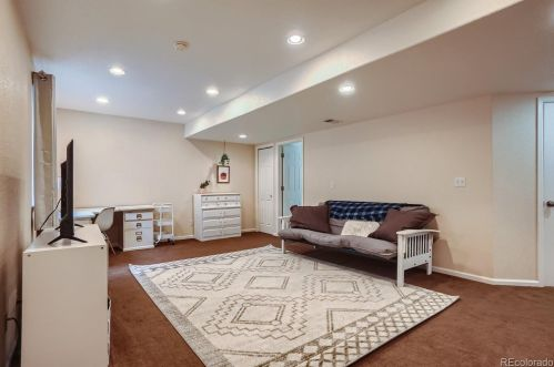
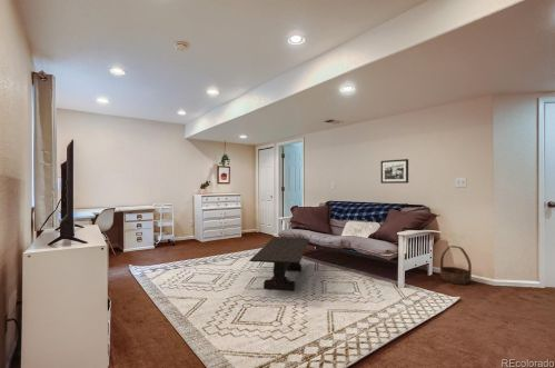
+ coffee table [249,237,310,292]
+ basket [439,245,473,286]
+ picture frame [380,158,409,185]
